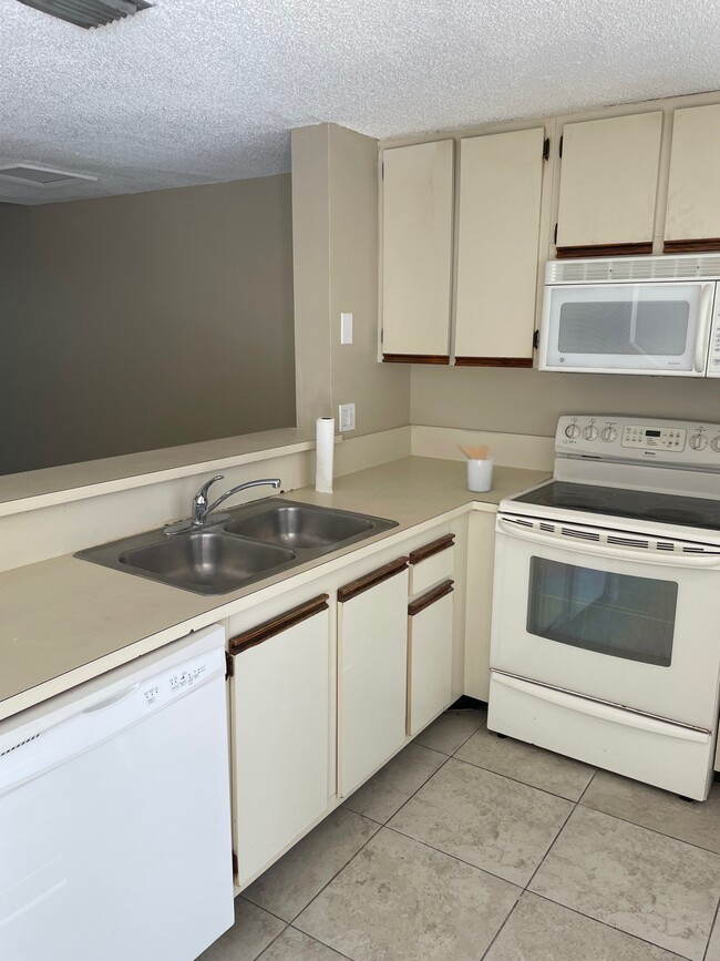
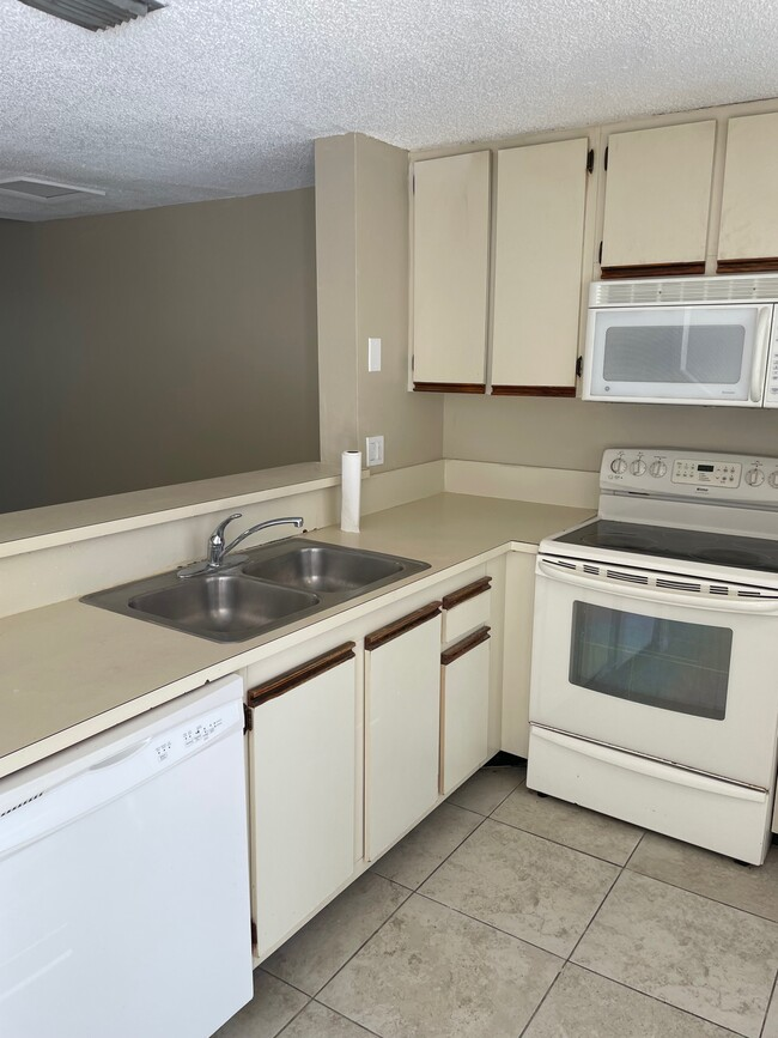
- utensil holder [455,442,495,493]
